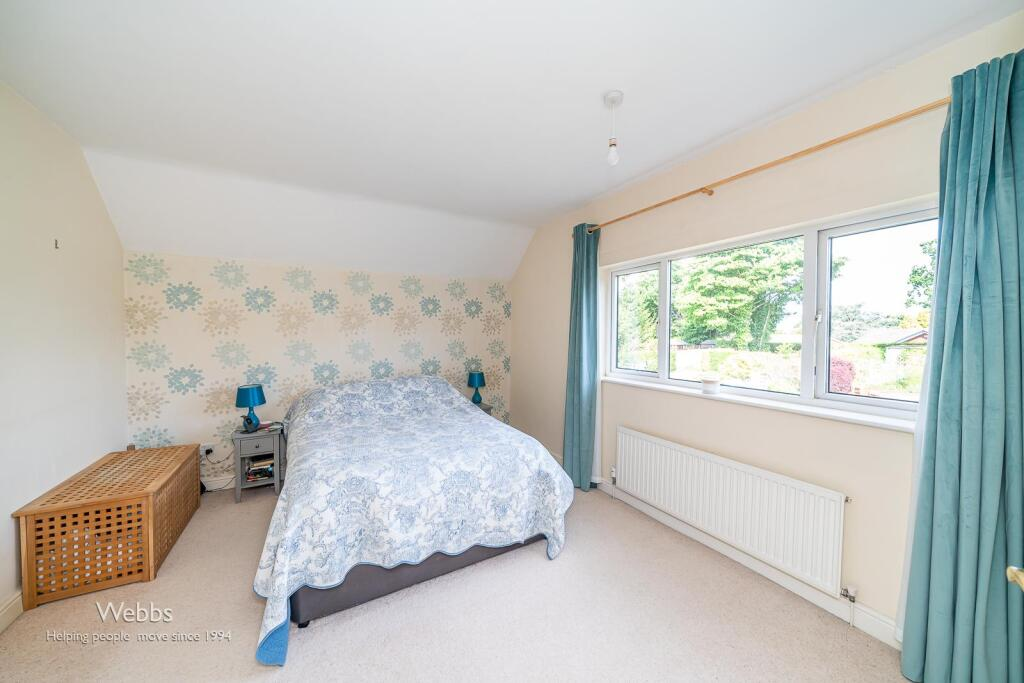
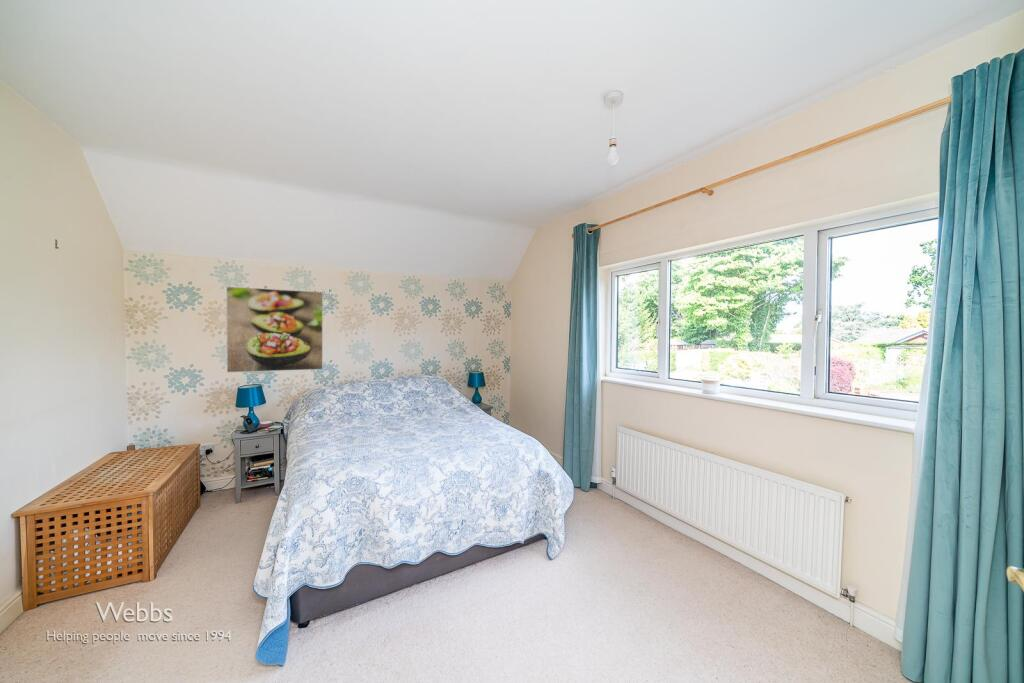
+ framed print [226,286,324,373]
